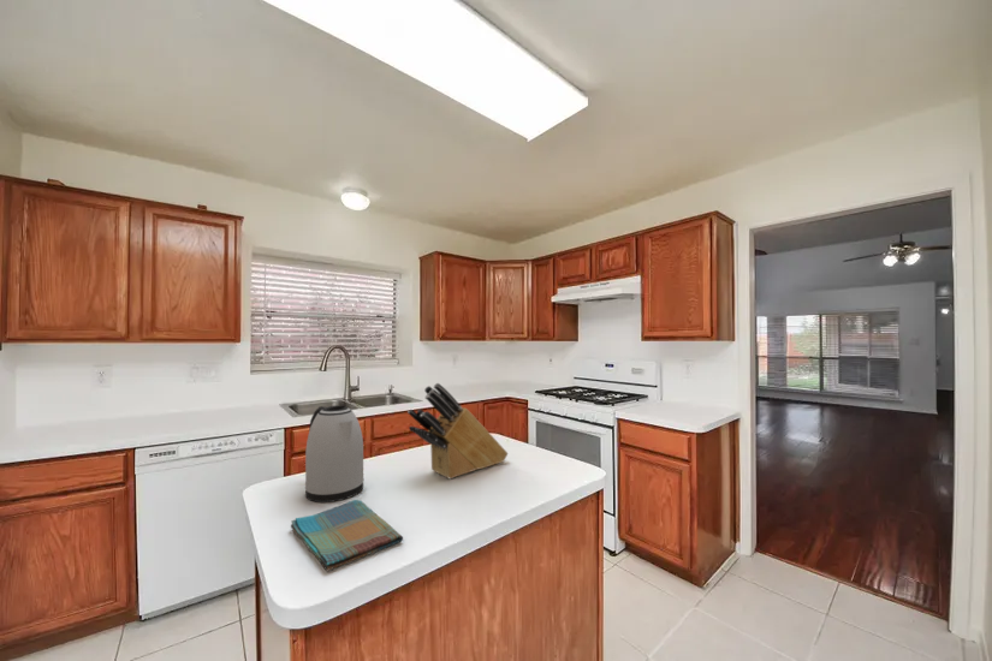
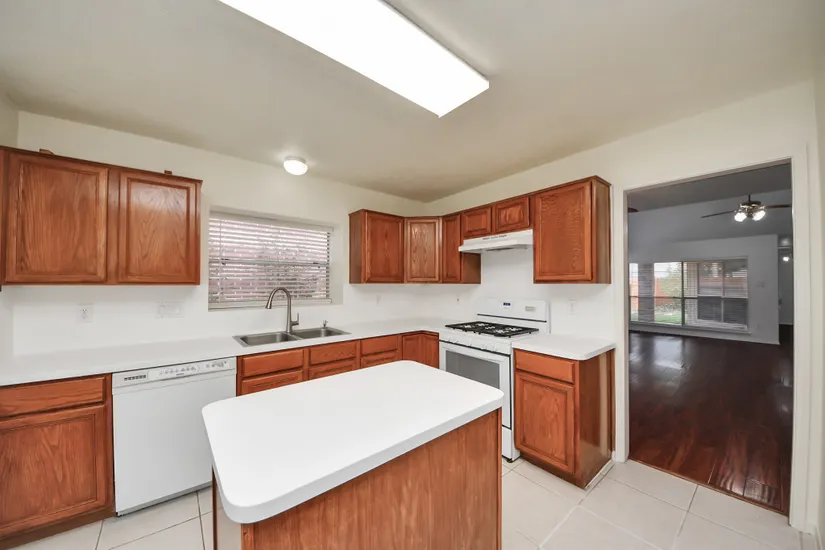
- knife block [406,382,509,480]
- kettle [304,404,366,504]
- dish towel [290,499,404,572]
